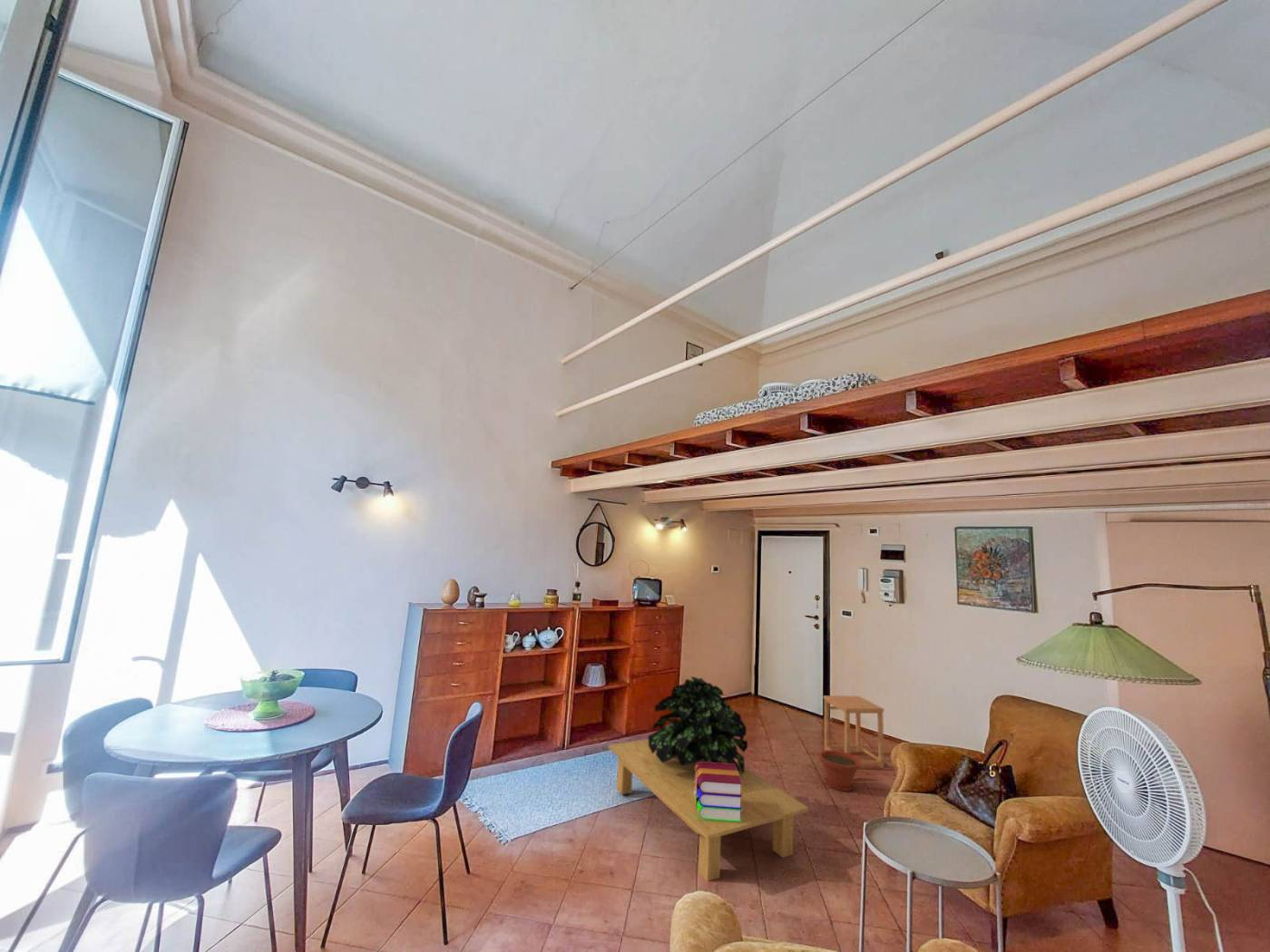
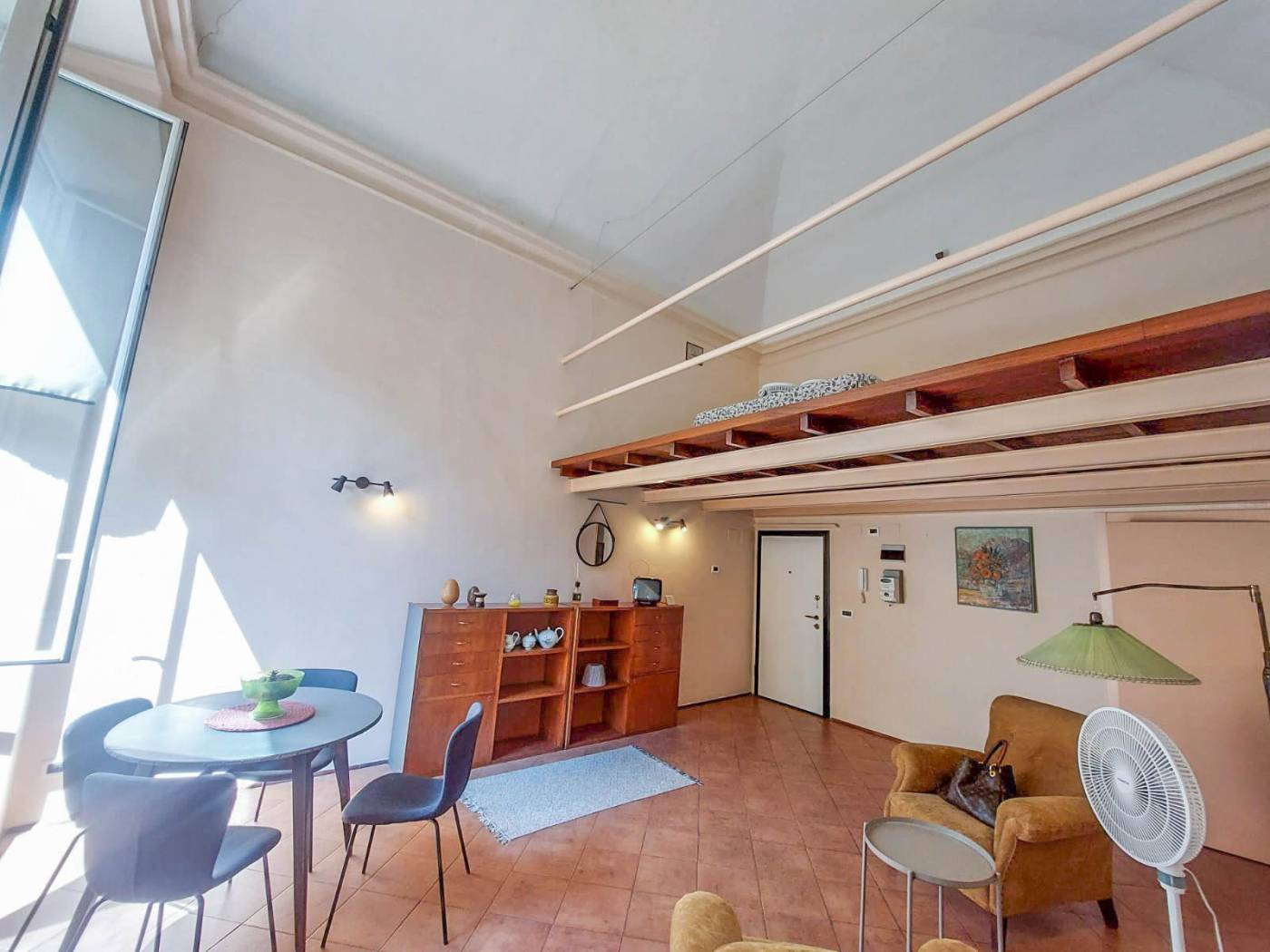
- books [694,763,742,822]
- side table [823,695,884,769]
- coffee table [607,738,809,882]
- plant pot [818,749,861,792]
- potted plant [647,675,748,773]
